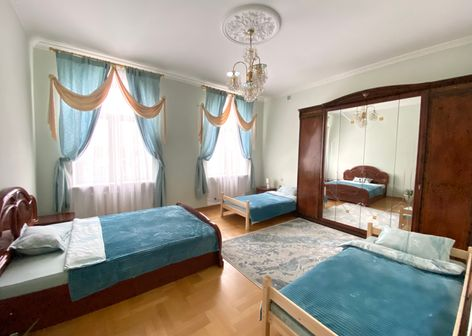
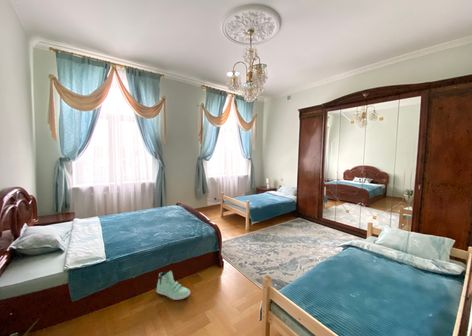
+ sneaker [156,270,191,301]
